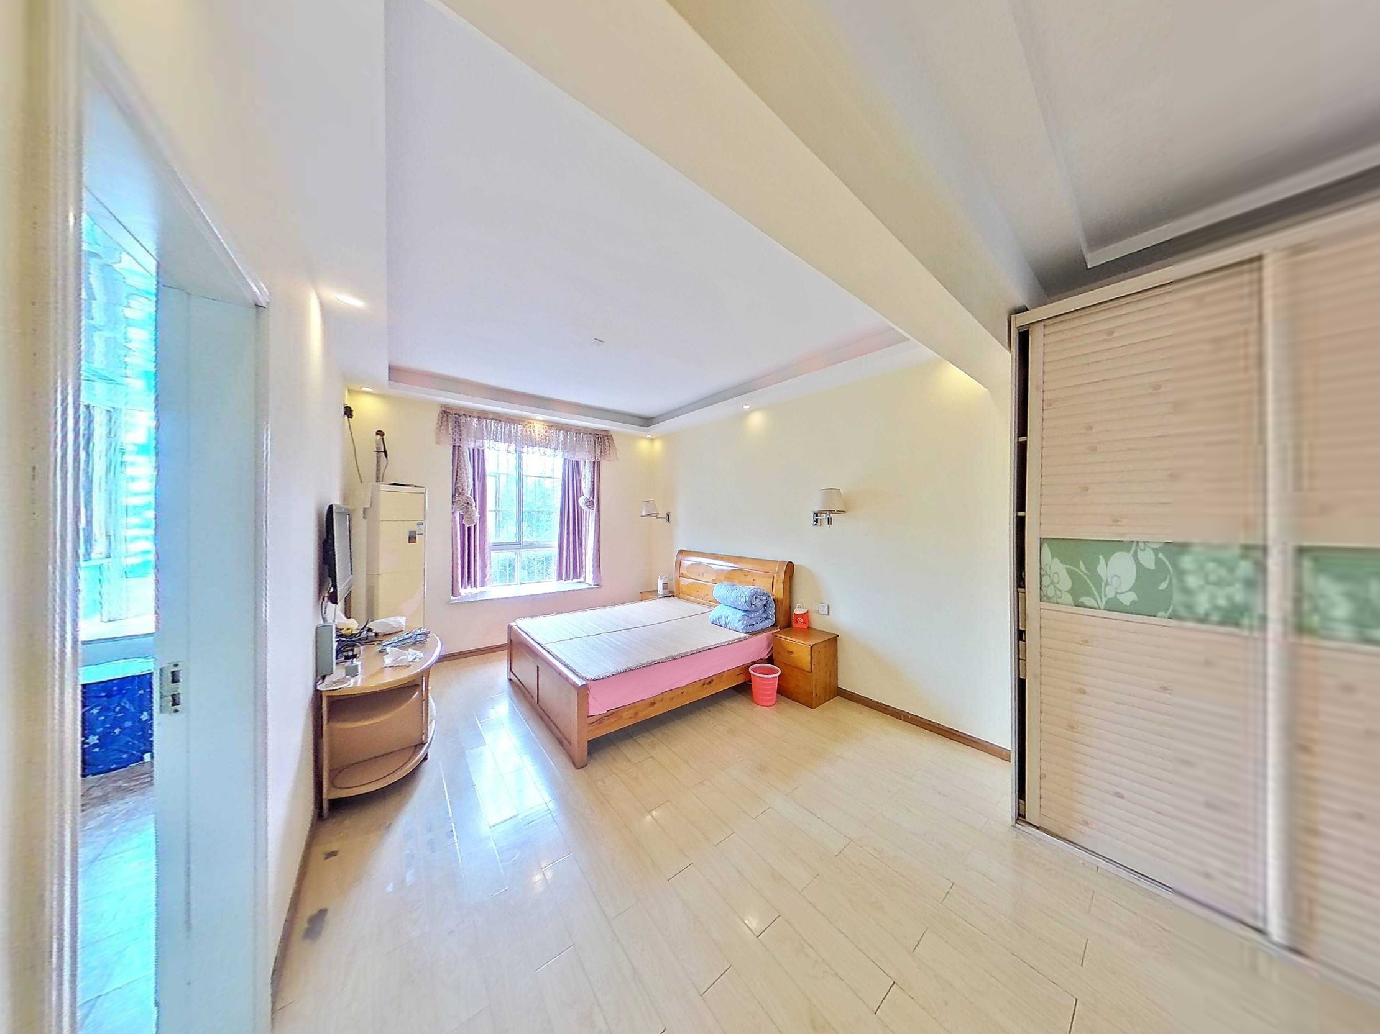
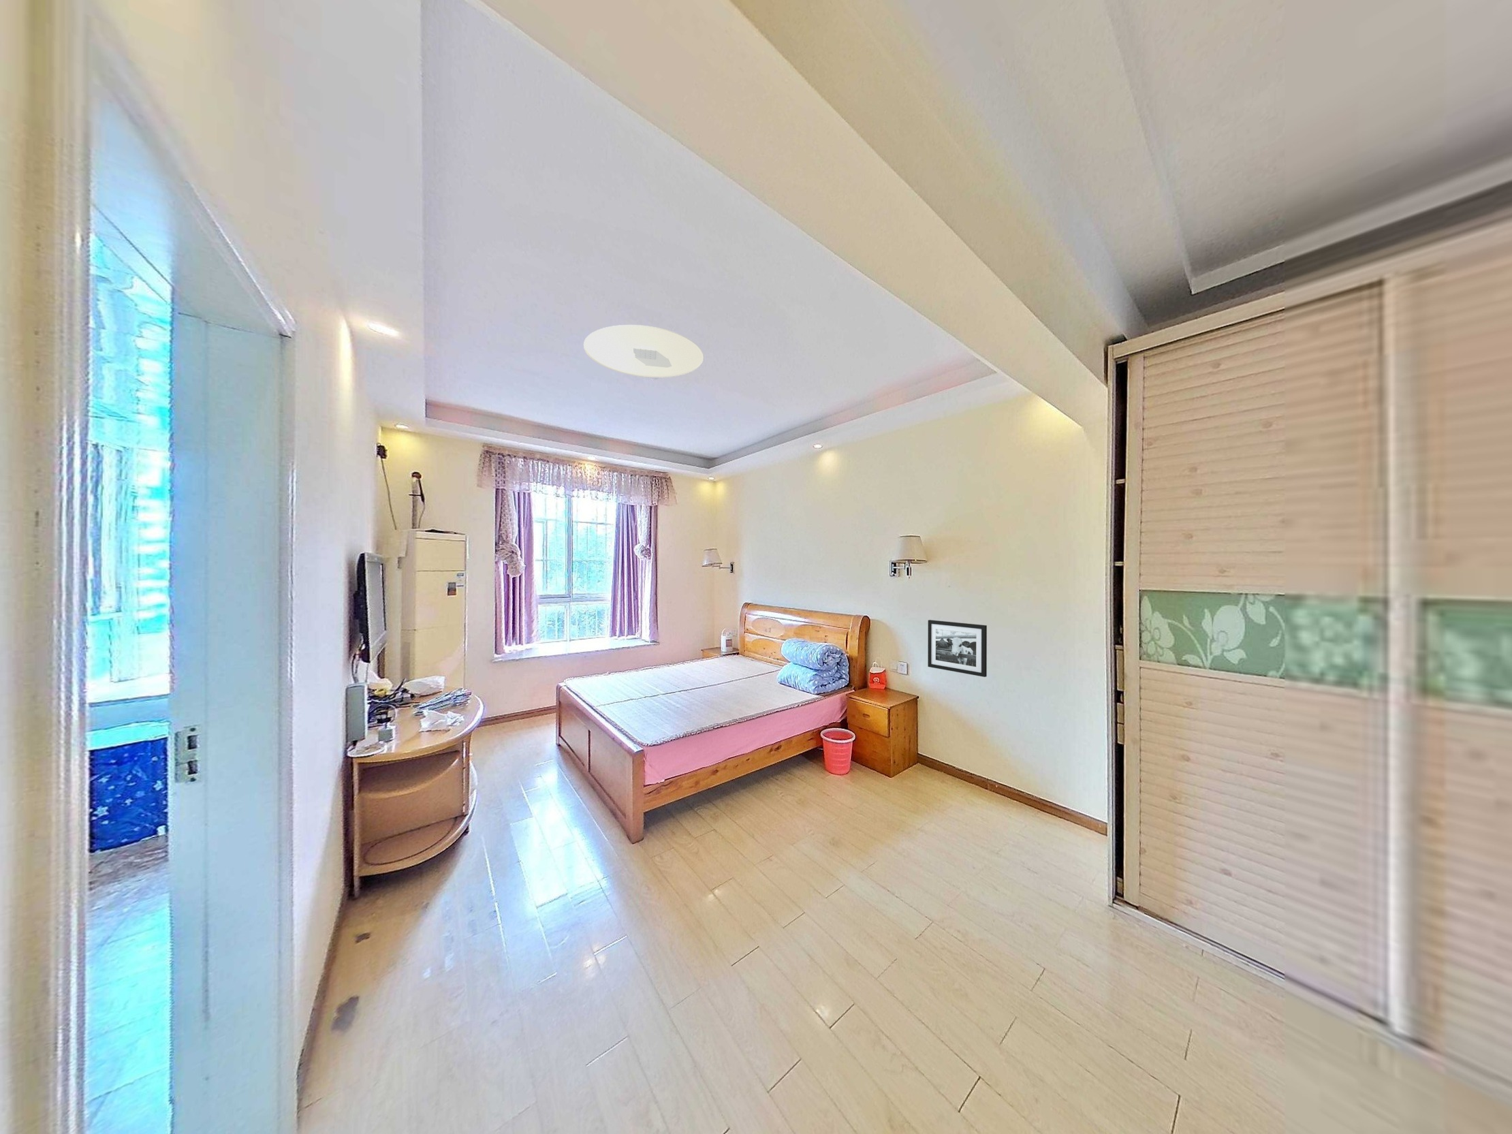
+ picture frame [927,619,988,678]
+ ceiling light [583,324,705,378]
